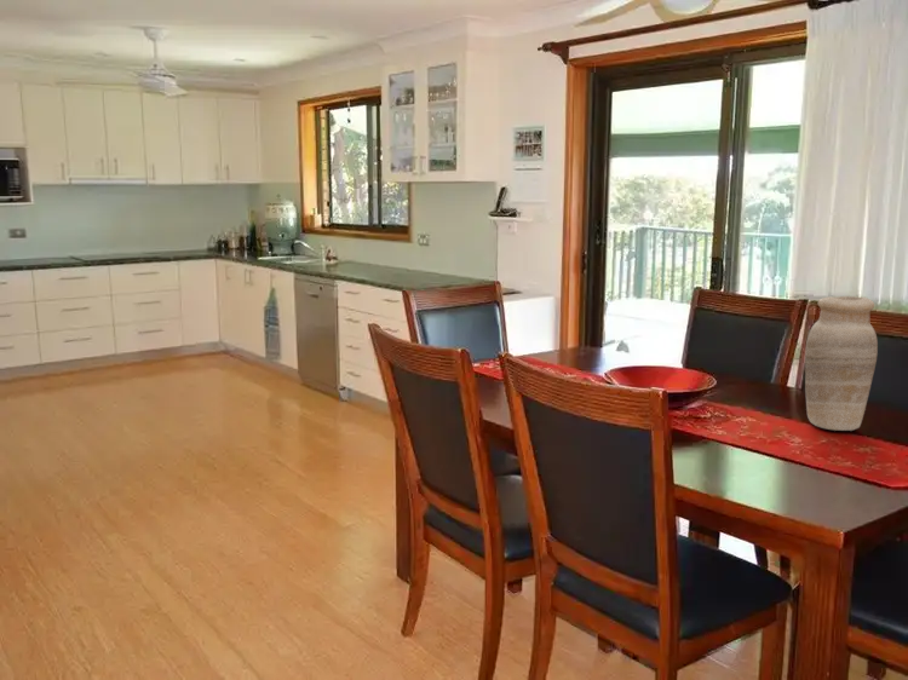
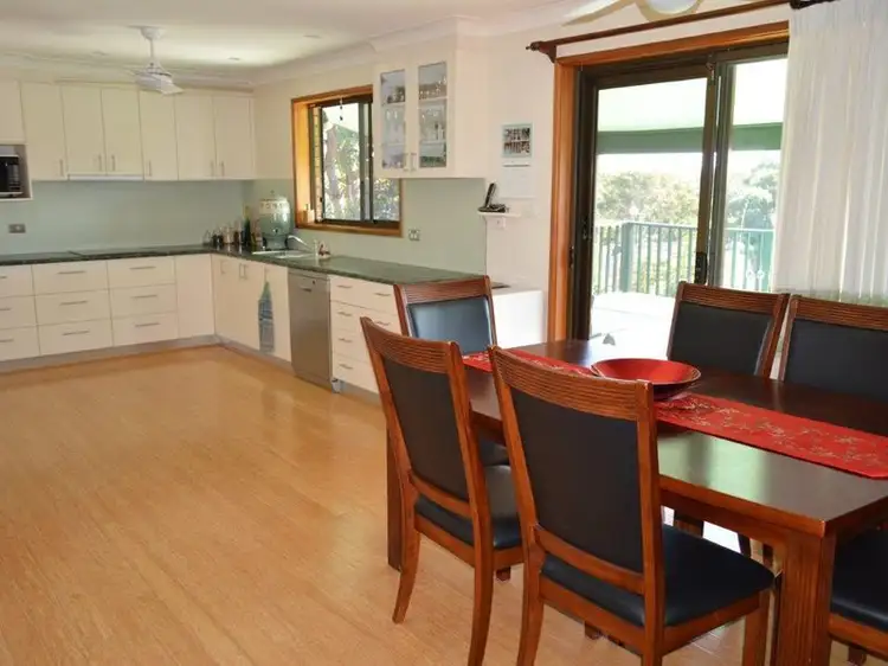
- vase [804,295,879,432]
